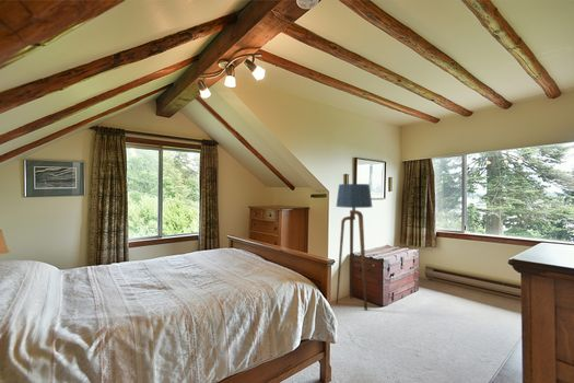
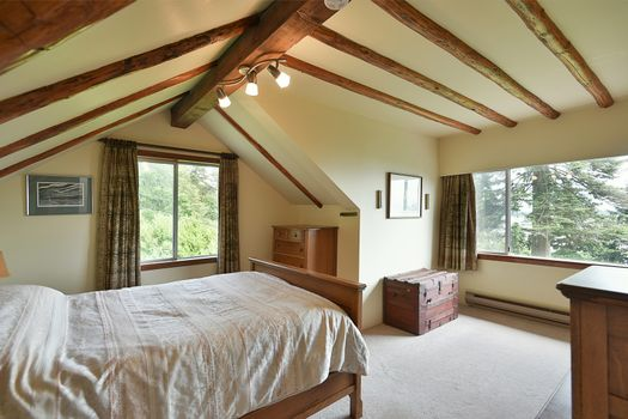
- floor lamp [336,183,373,312]
